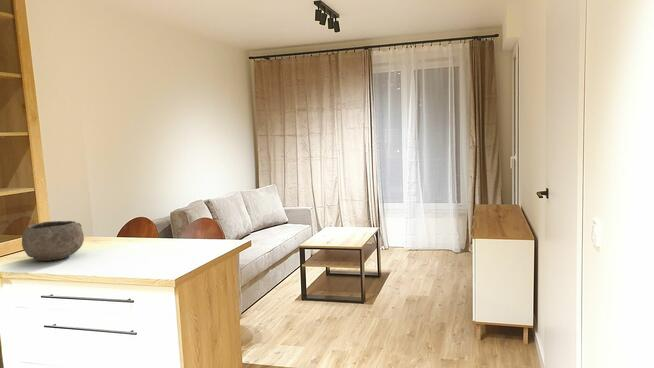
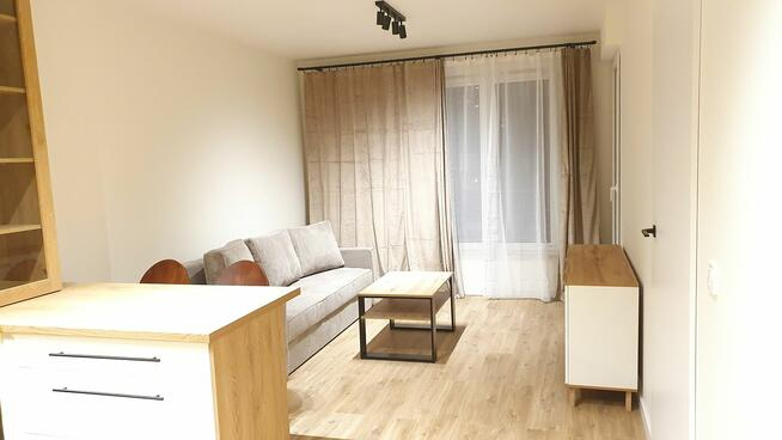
- bowl [21,220,85,262]
